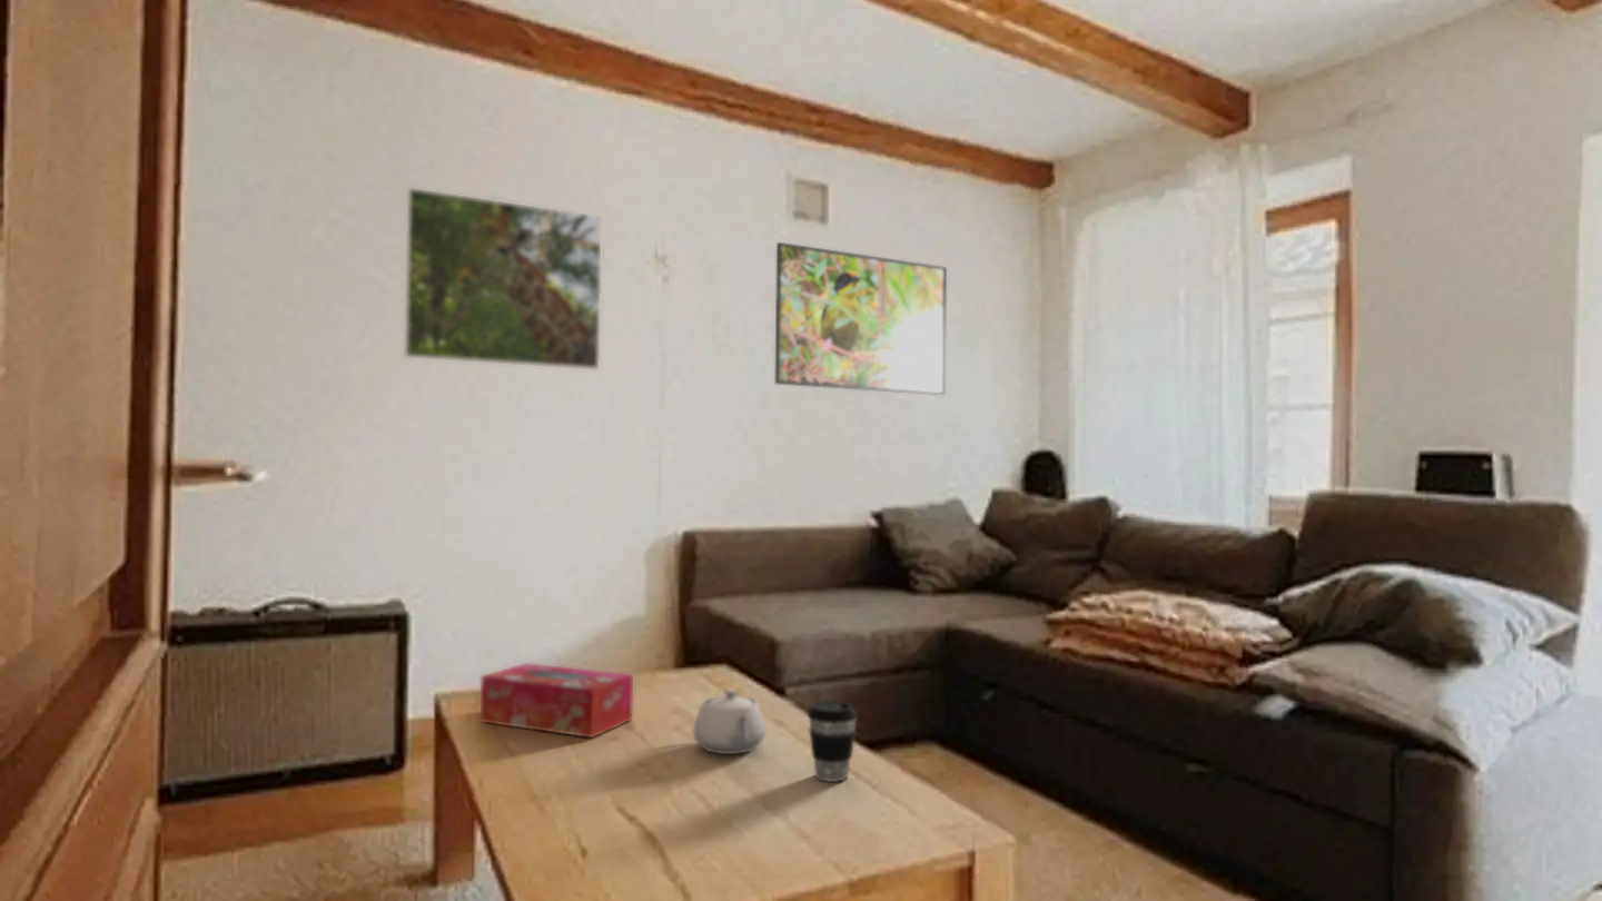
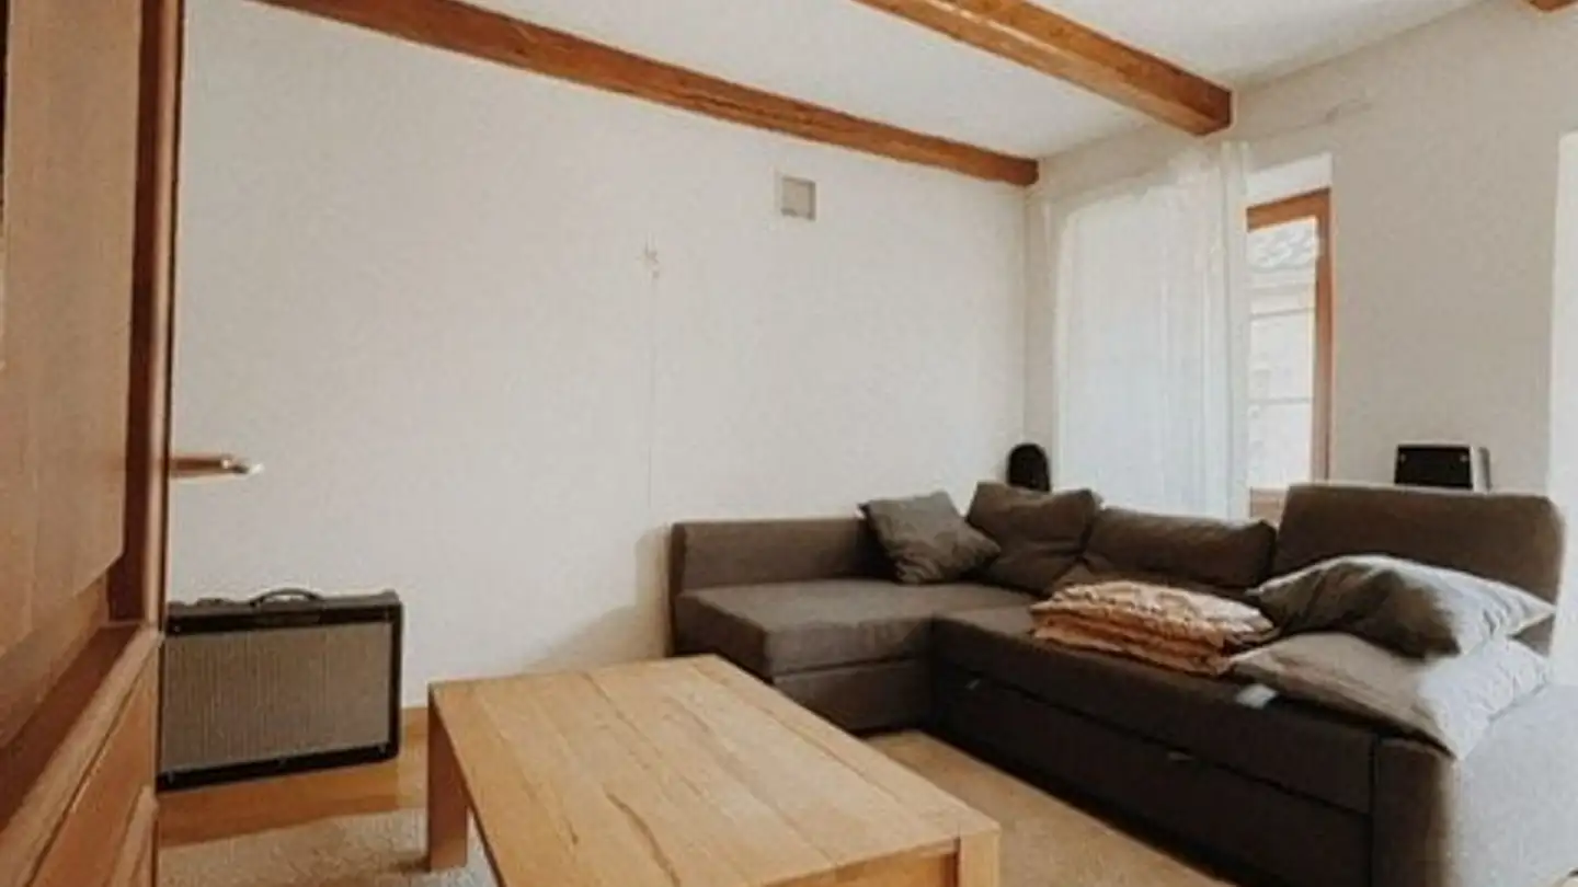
- tissue box [479,662,634,739]
- teapot [692,689,768,755]
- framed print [403,187,603,370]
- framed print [774,241,948,396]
- coffee cup [807,700,858,783]
